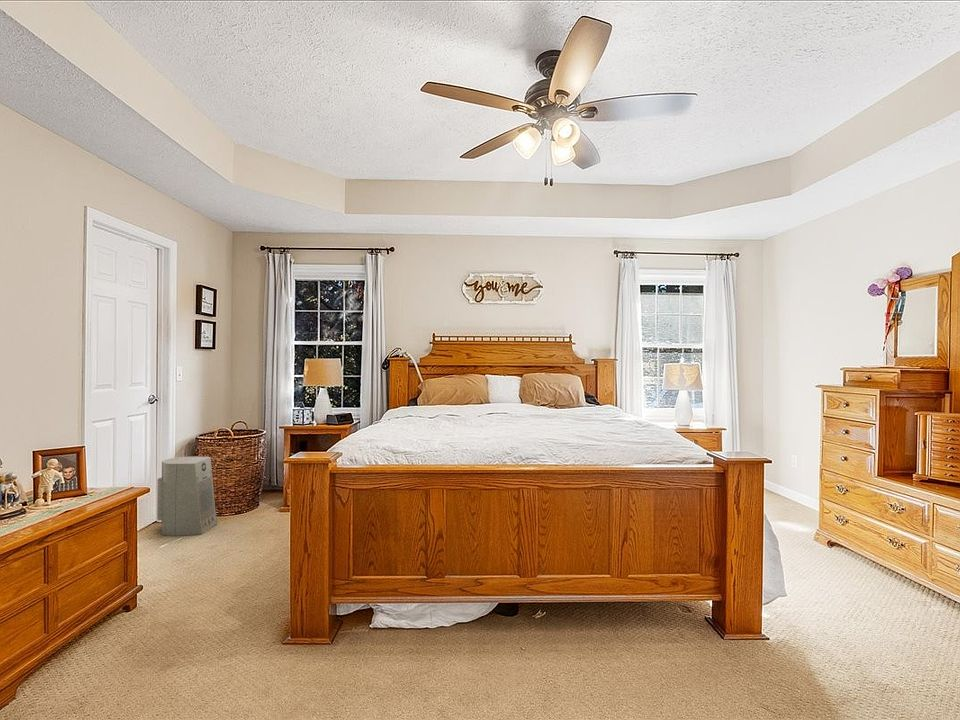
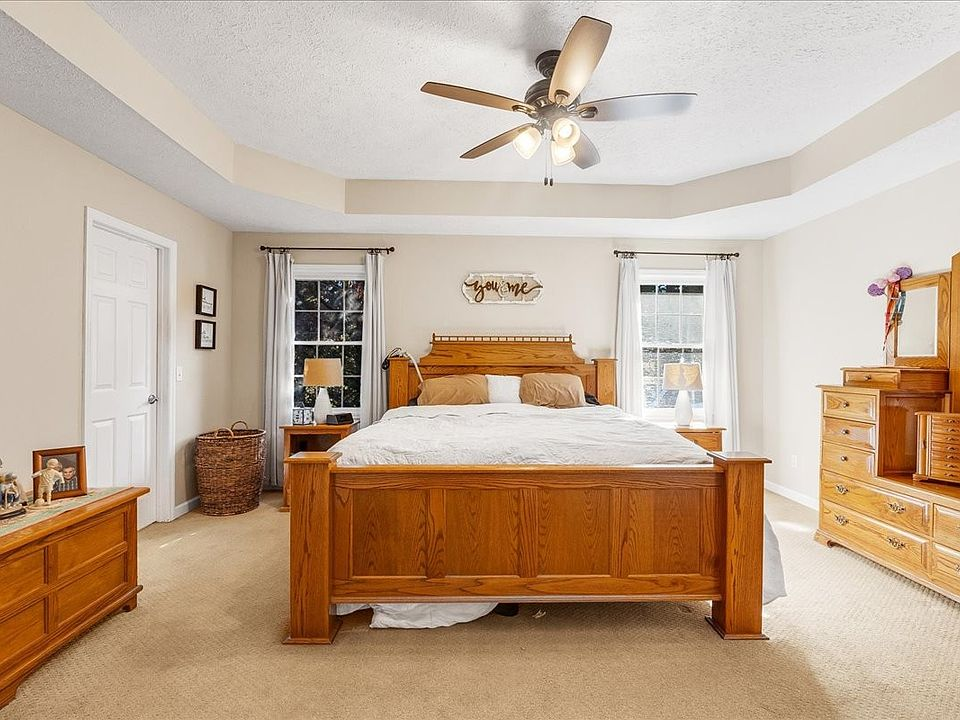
- fan [156,455,218,537]
